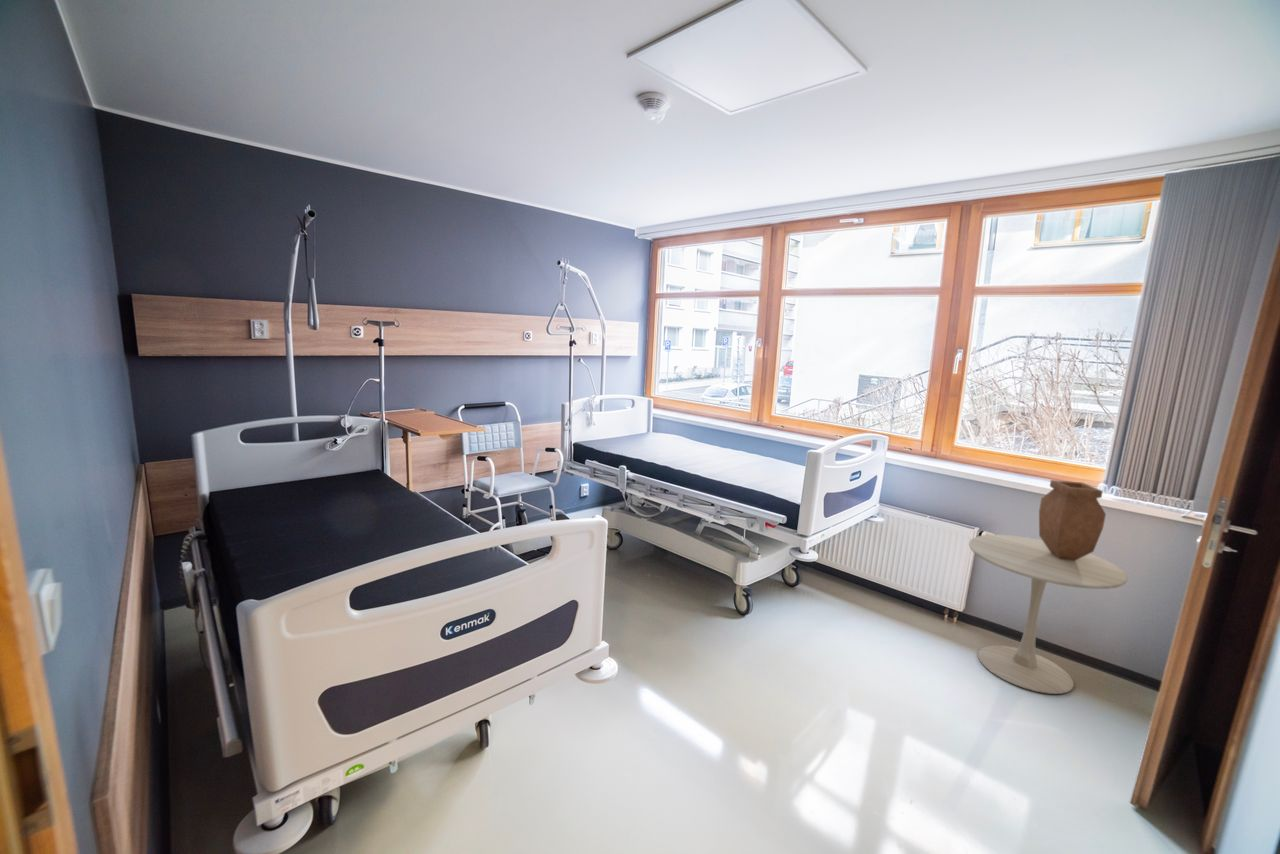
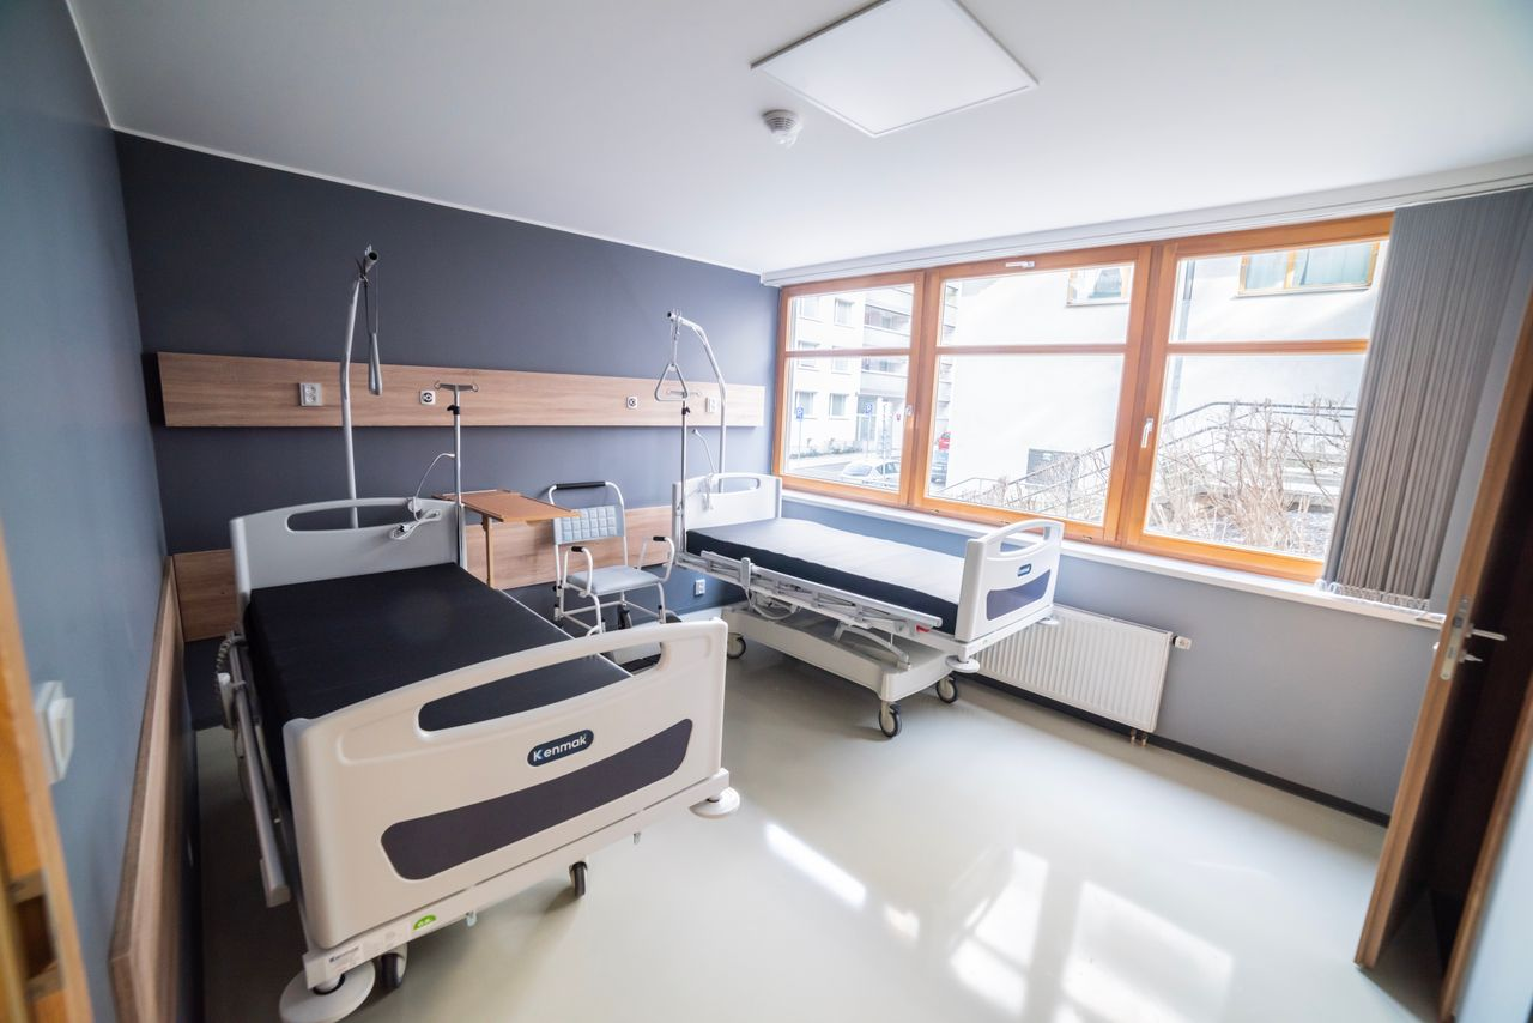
- water jug [1038,479,1107,560]
- side table [968,534,1129,695]
